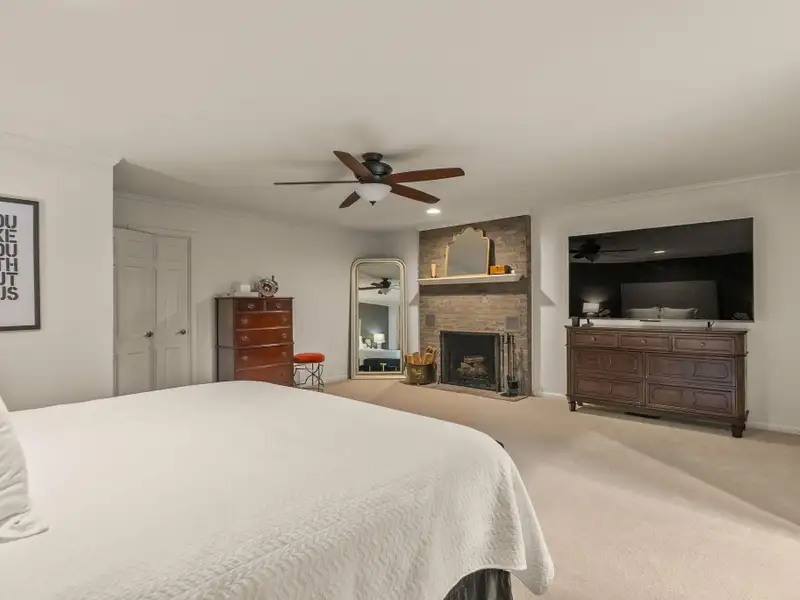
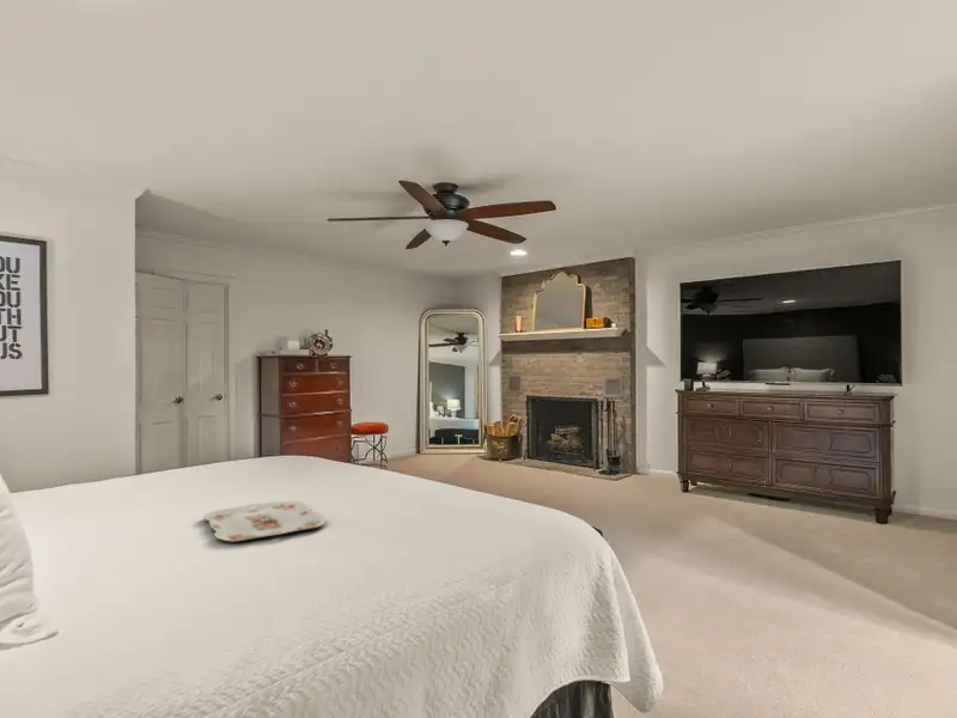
+ serving tray [202,500,328,543]
